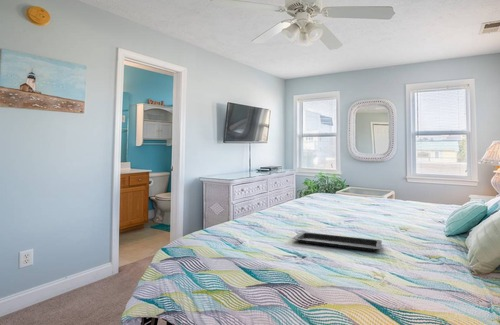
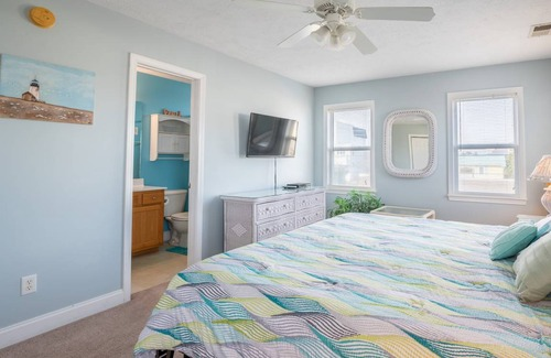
- serving tray [291,231,383,252]
